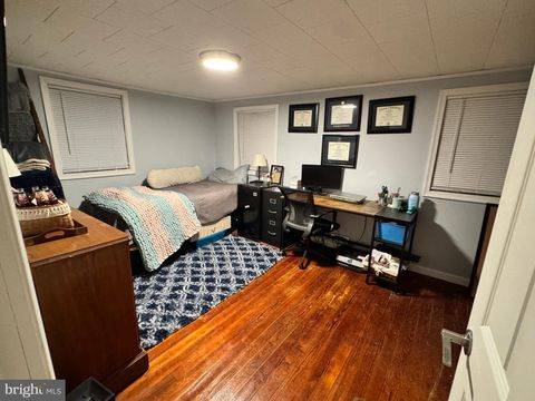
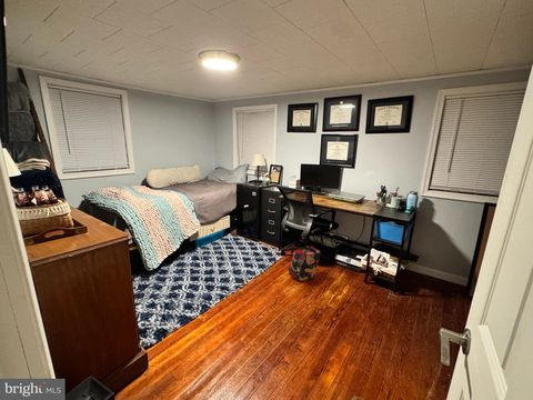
+ backpack [288,244,322,282]
